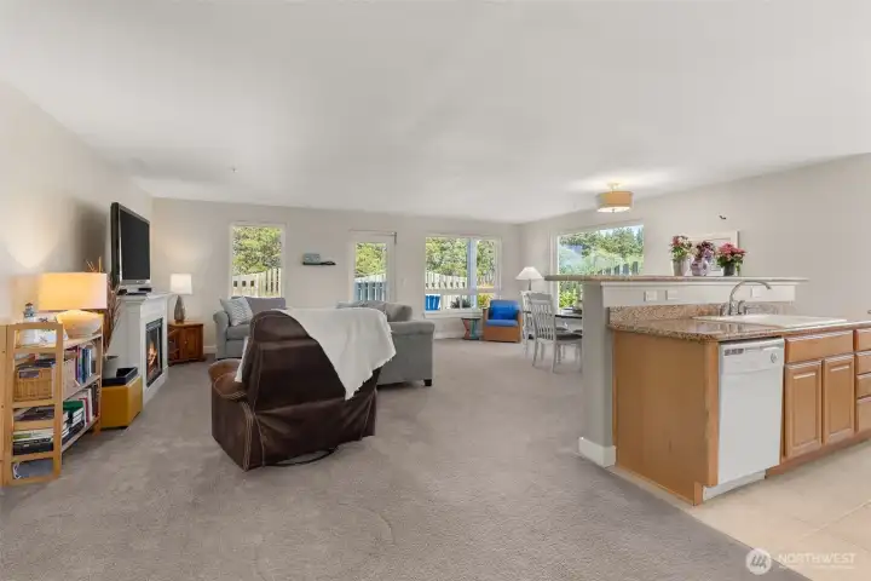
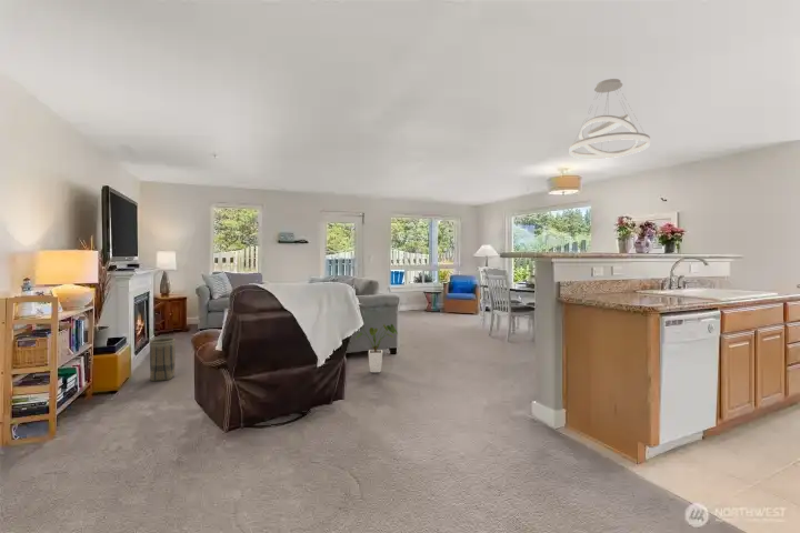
+ pendant light [569,78,651,160]
+ house plant [354,323,399,373]
+ basket [149,336,176,382]
